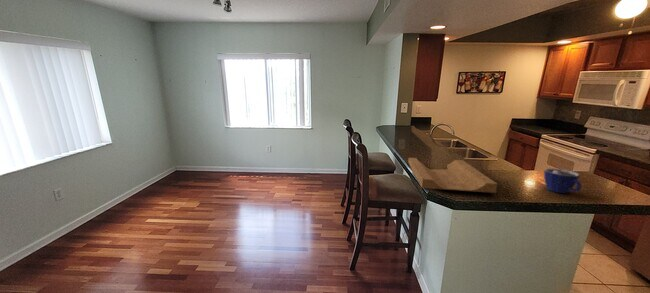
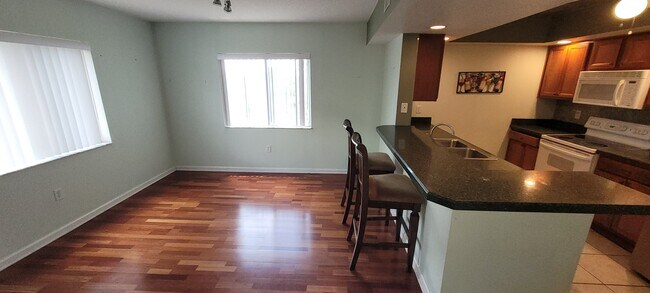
- cutting board [407,157,498,194]
- cup [543,167,583,194]
